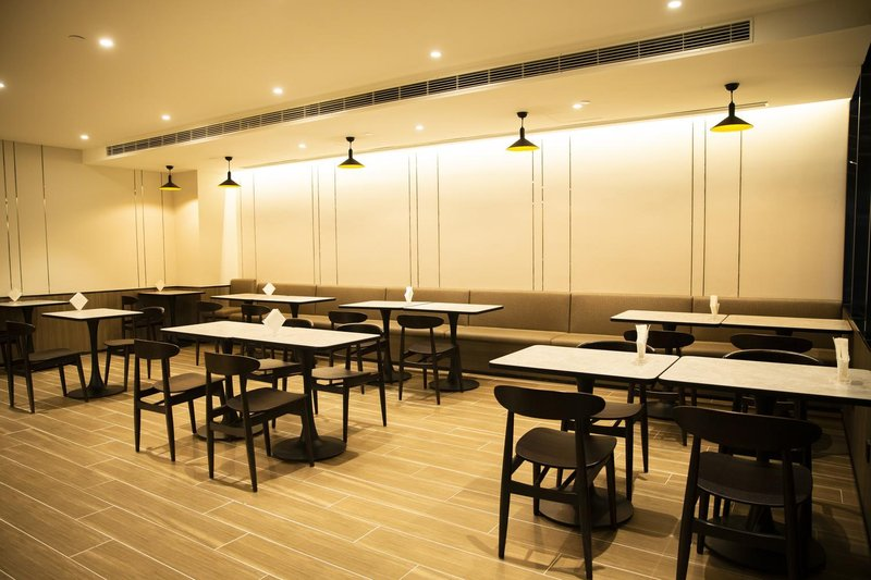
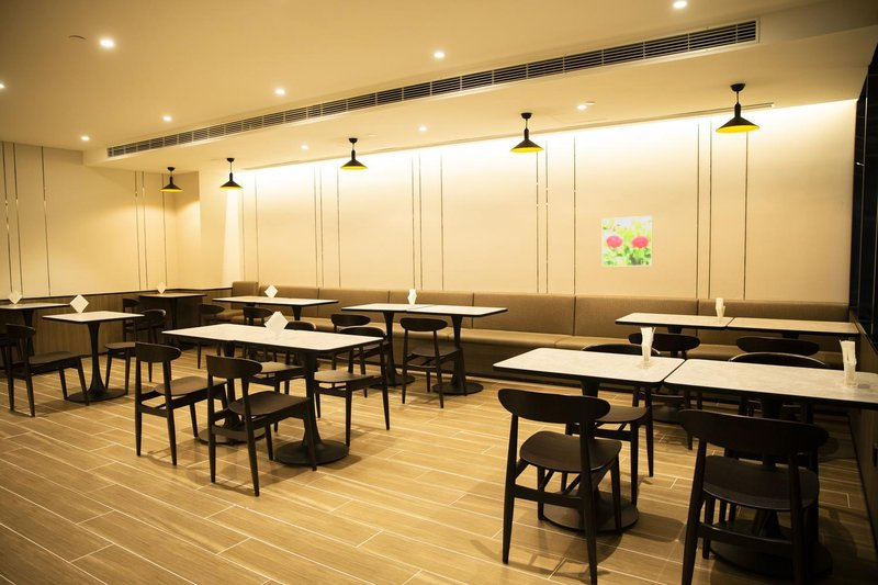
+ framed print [601,215,653,268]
